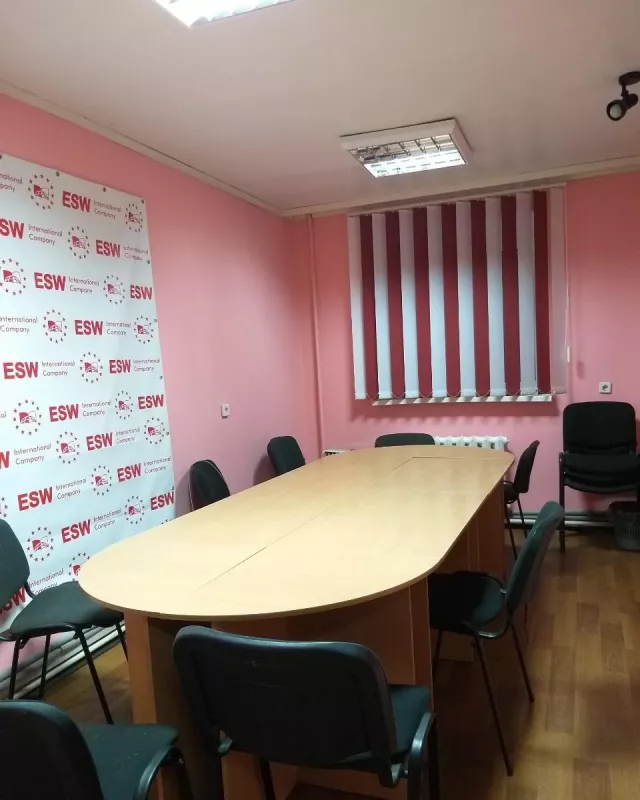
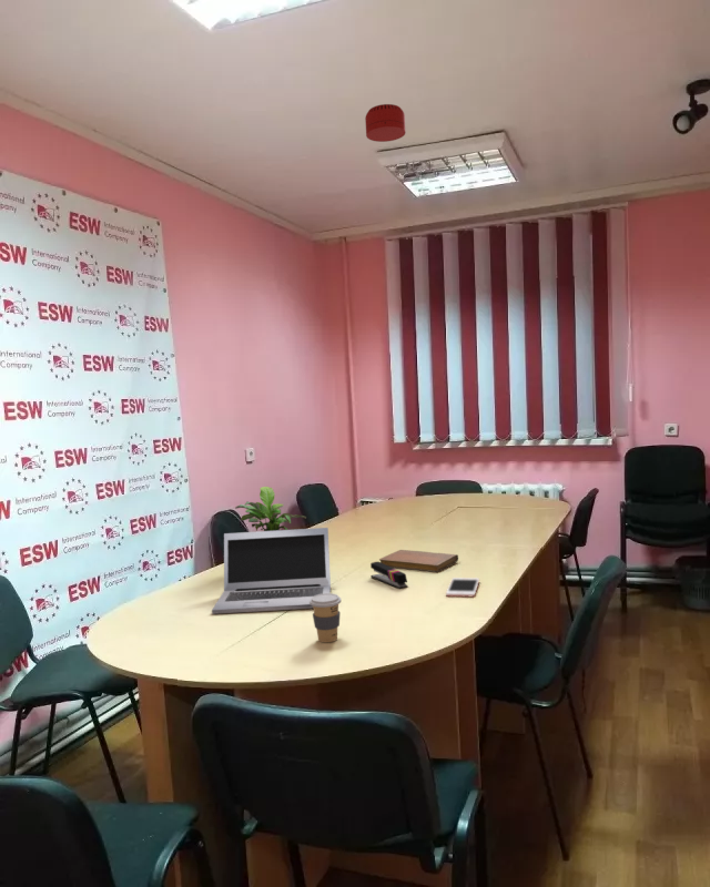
+ notebook [378,549,459,573]
+ potted plant [234,486,307,532]
+ cell phone [445,577,480,598]
+ coffee cup [310,592,343,643]
+ laptop [211,527,332,615]
+ stapler [369,561,408,590]
+ smoke detector [364,103,407,143]
